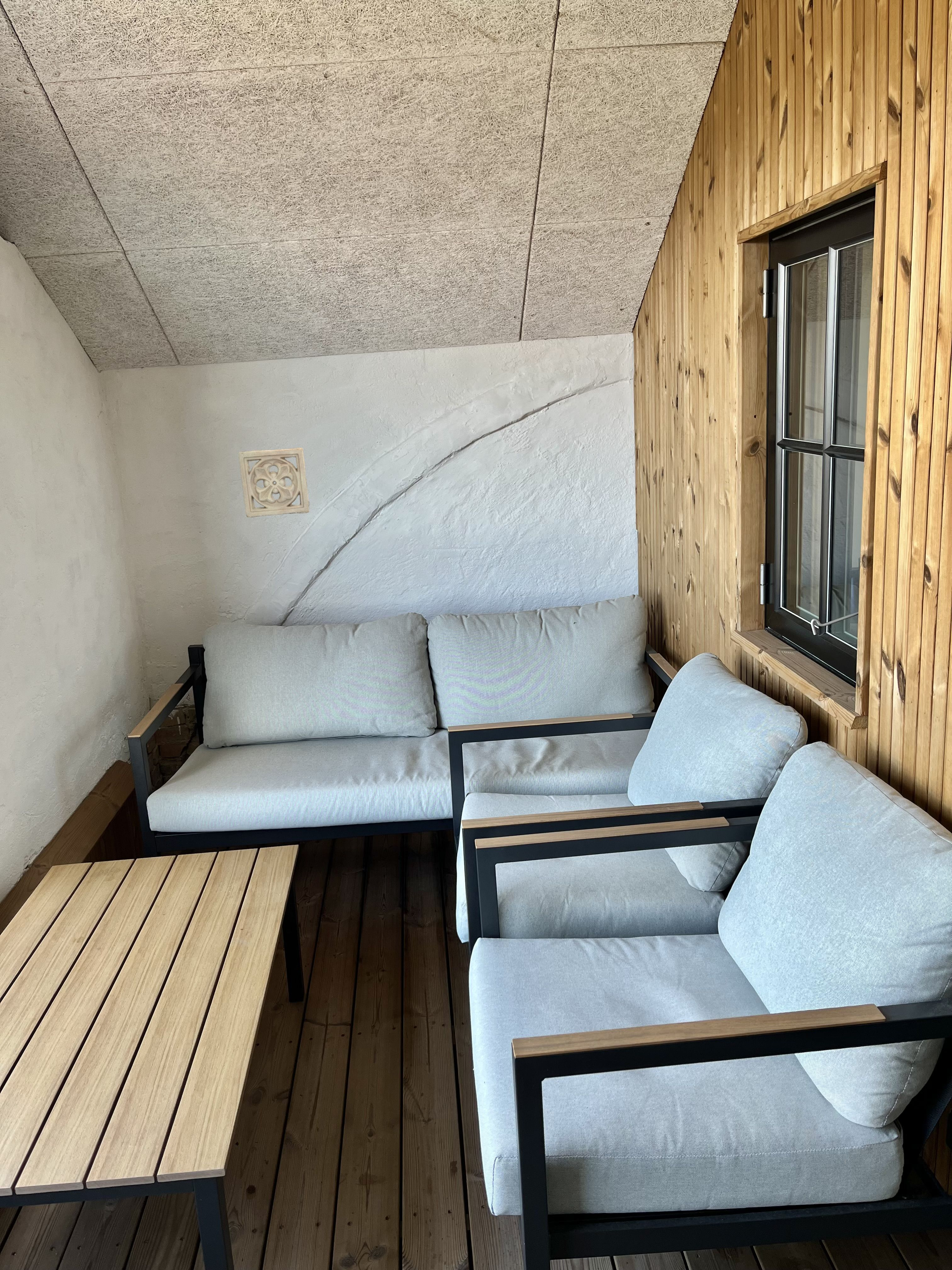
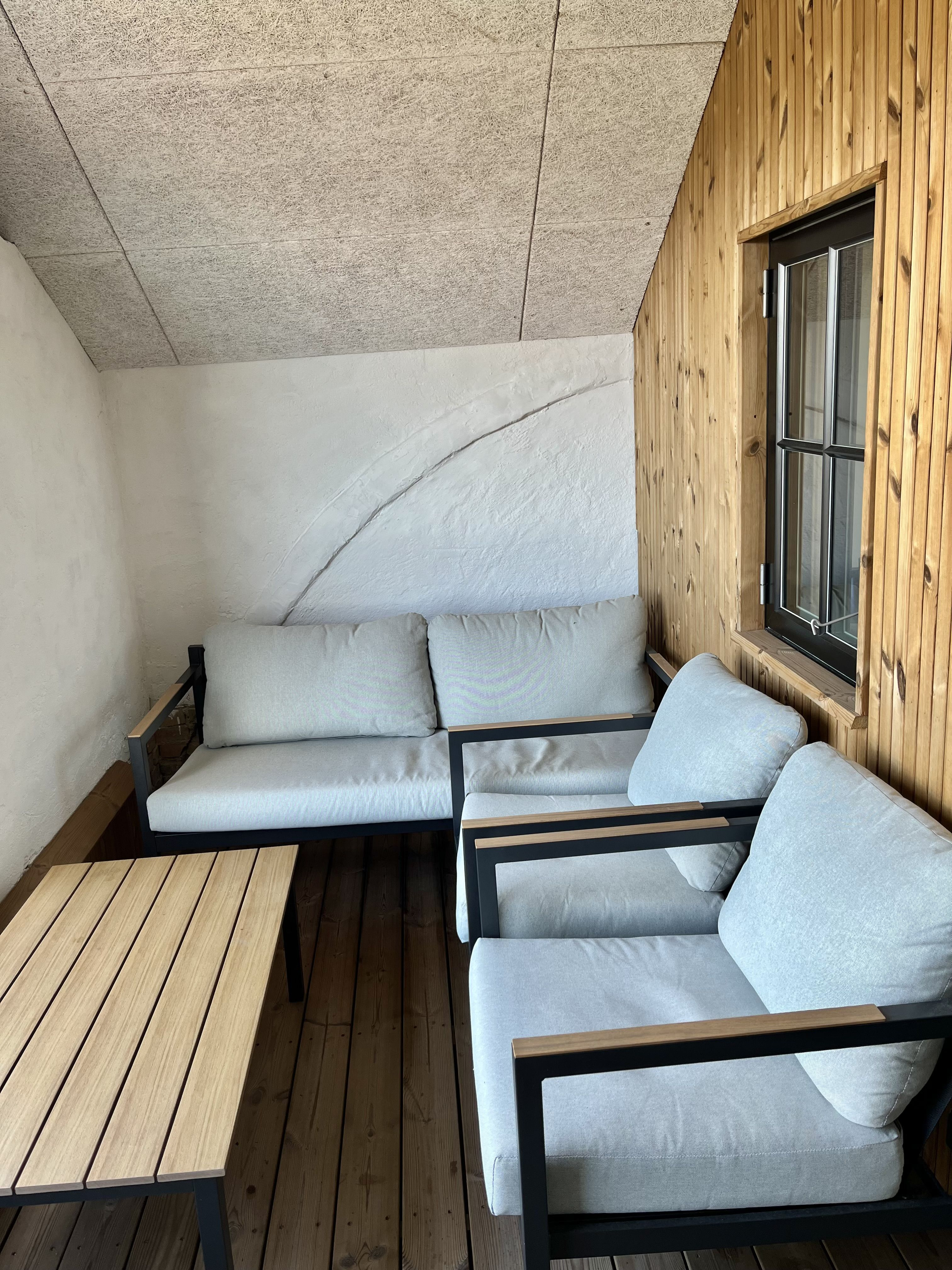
- wall ornament [238,447,310,518]
